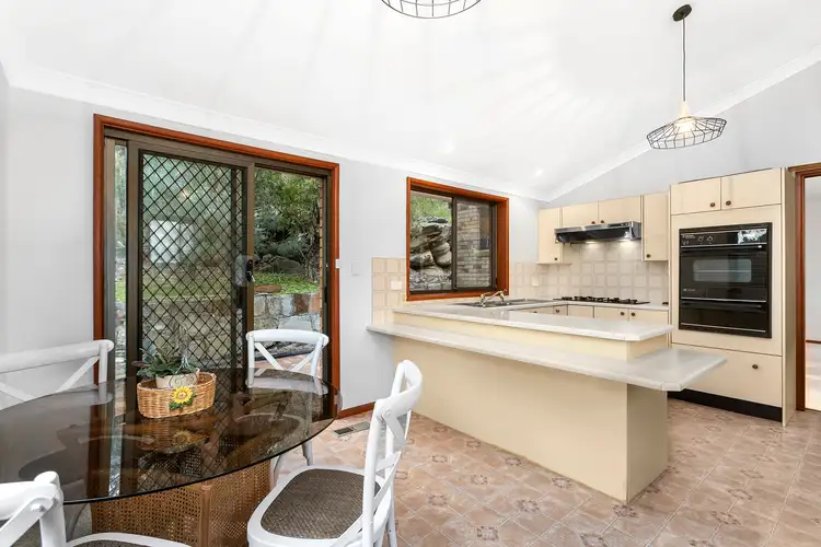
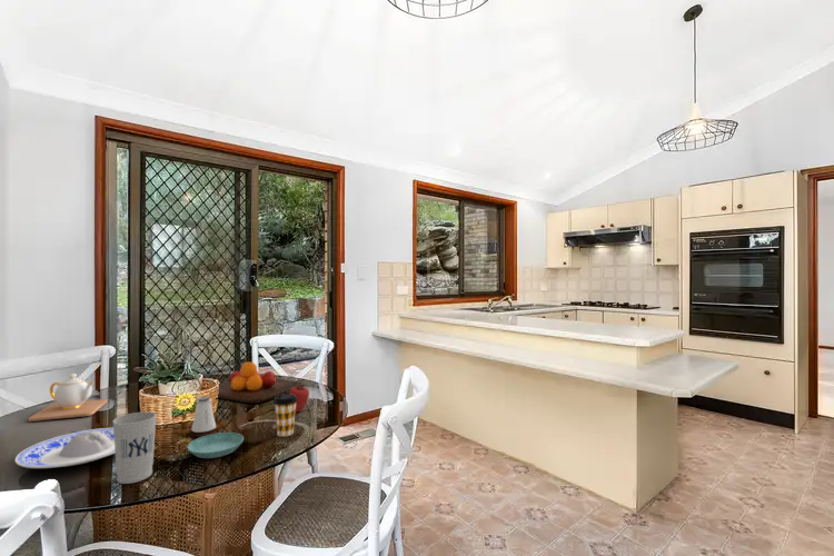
+ plate [13,427,116,469]
+ coffee cup [271,393,298,437]
+ cup [112,411,158,485]
+ apple [288,385,310,414]
+ saltshaker [190,396,217,434]
+ chopping board [217,361,306,405]
+ teapot [27,373,109,423]
+ saucer [187,431,245,459]
